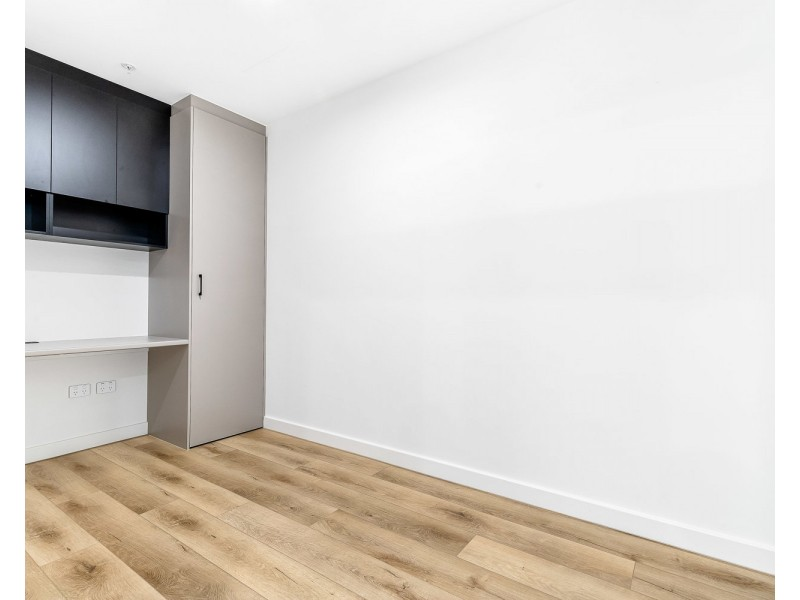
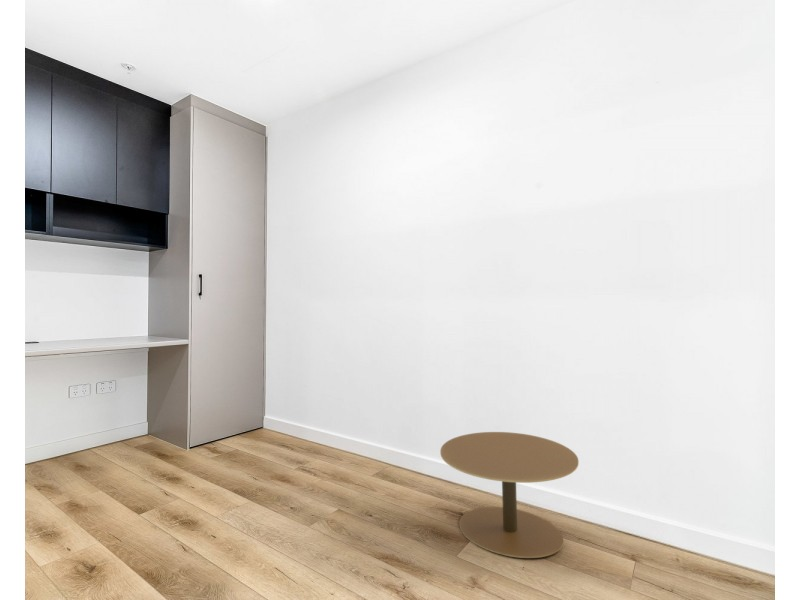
+ side table [439,431,579,559]
